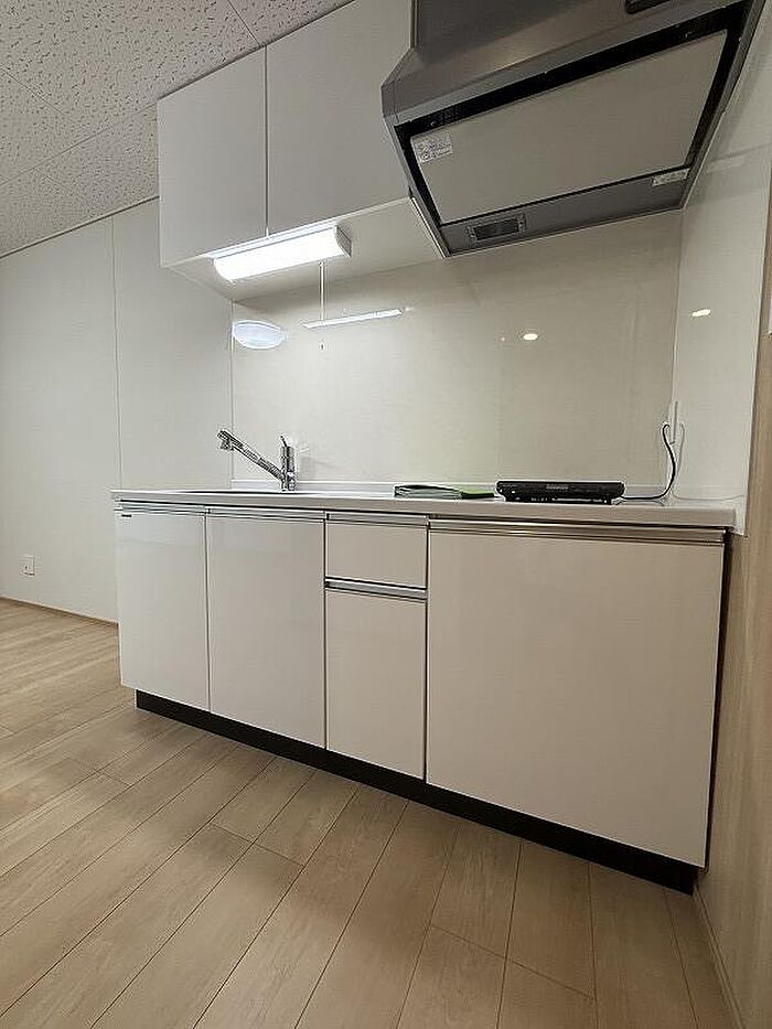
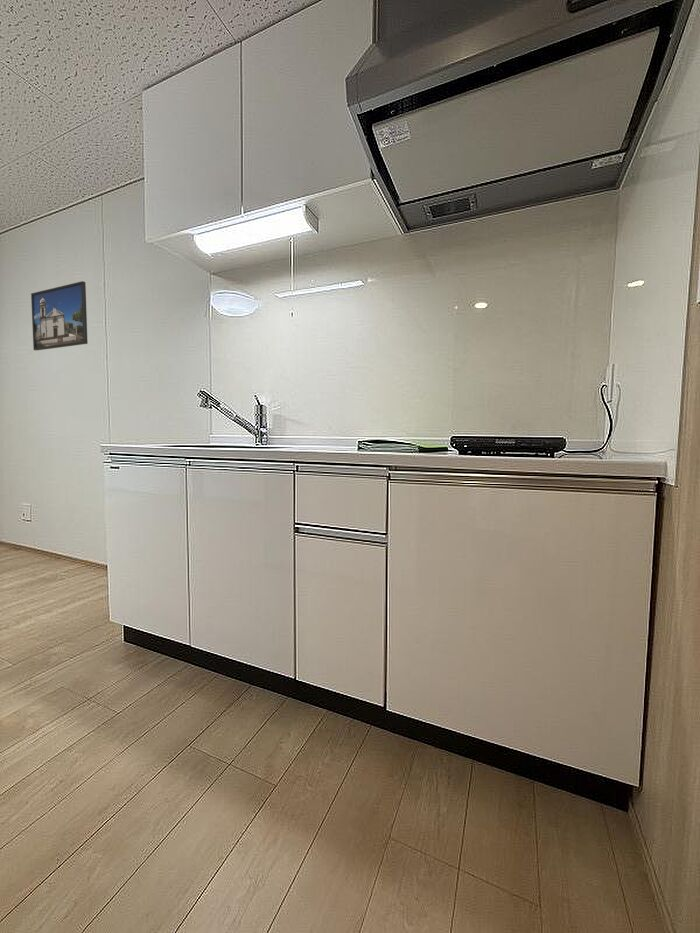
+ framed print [30,280,89,352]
